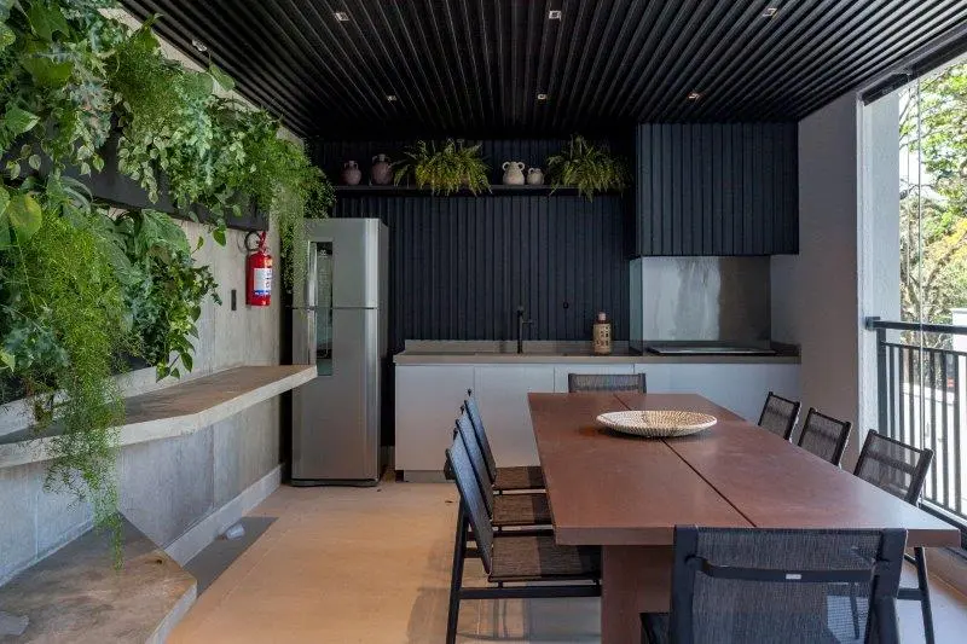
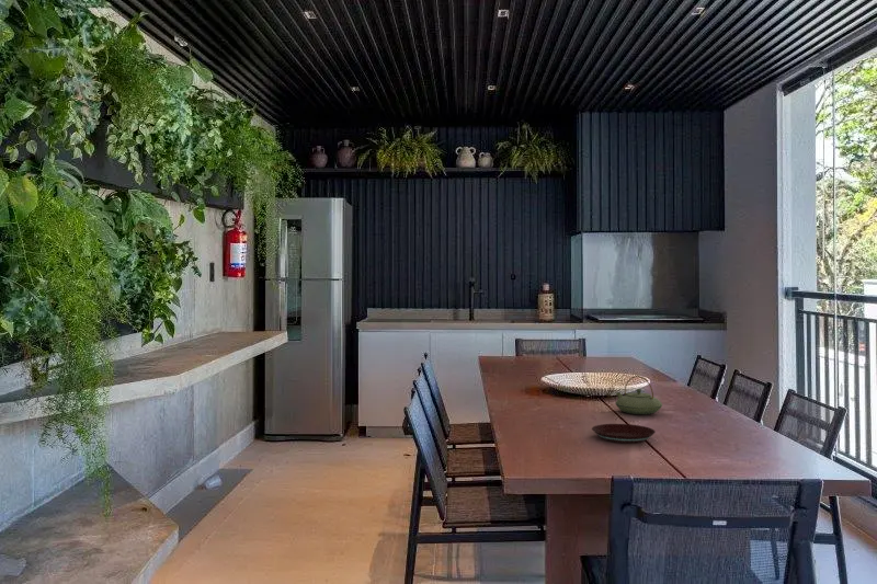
+ plate [591,423,657,444]
+ teapot [615,375,663,415]
